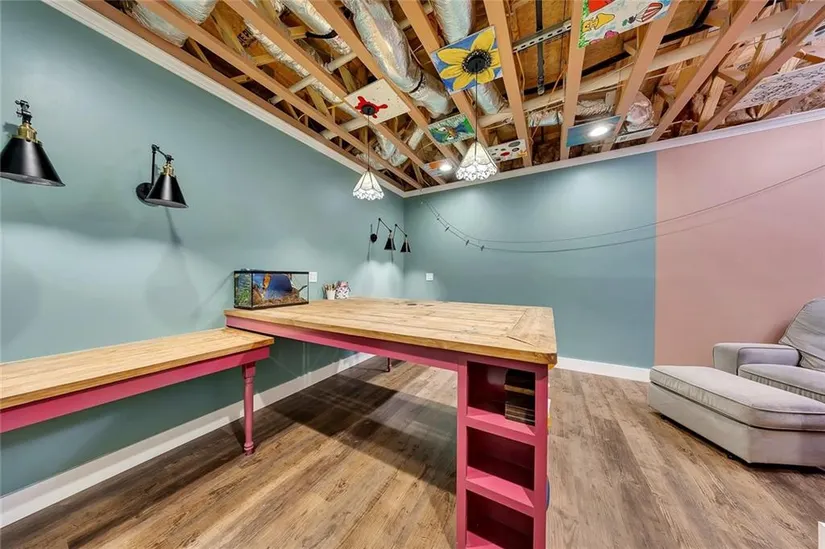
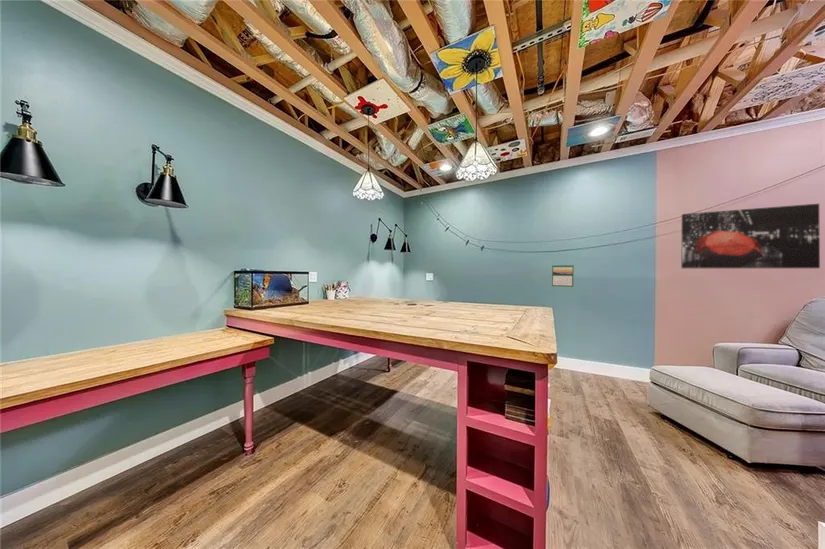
+ wall art [680,203,821,269]
+ calendar [551,264,575,288]
